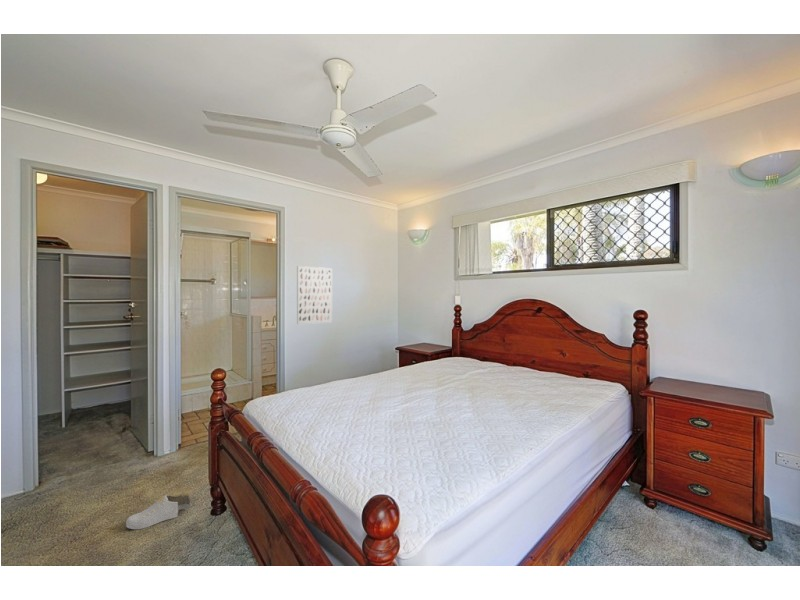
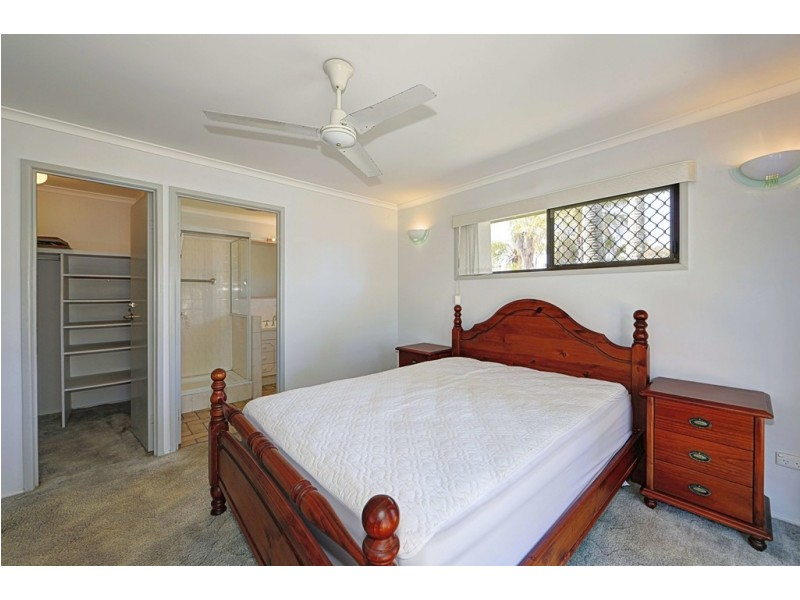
- shoe [125,492,191,530]
- wall art [296,265,333,325]
